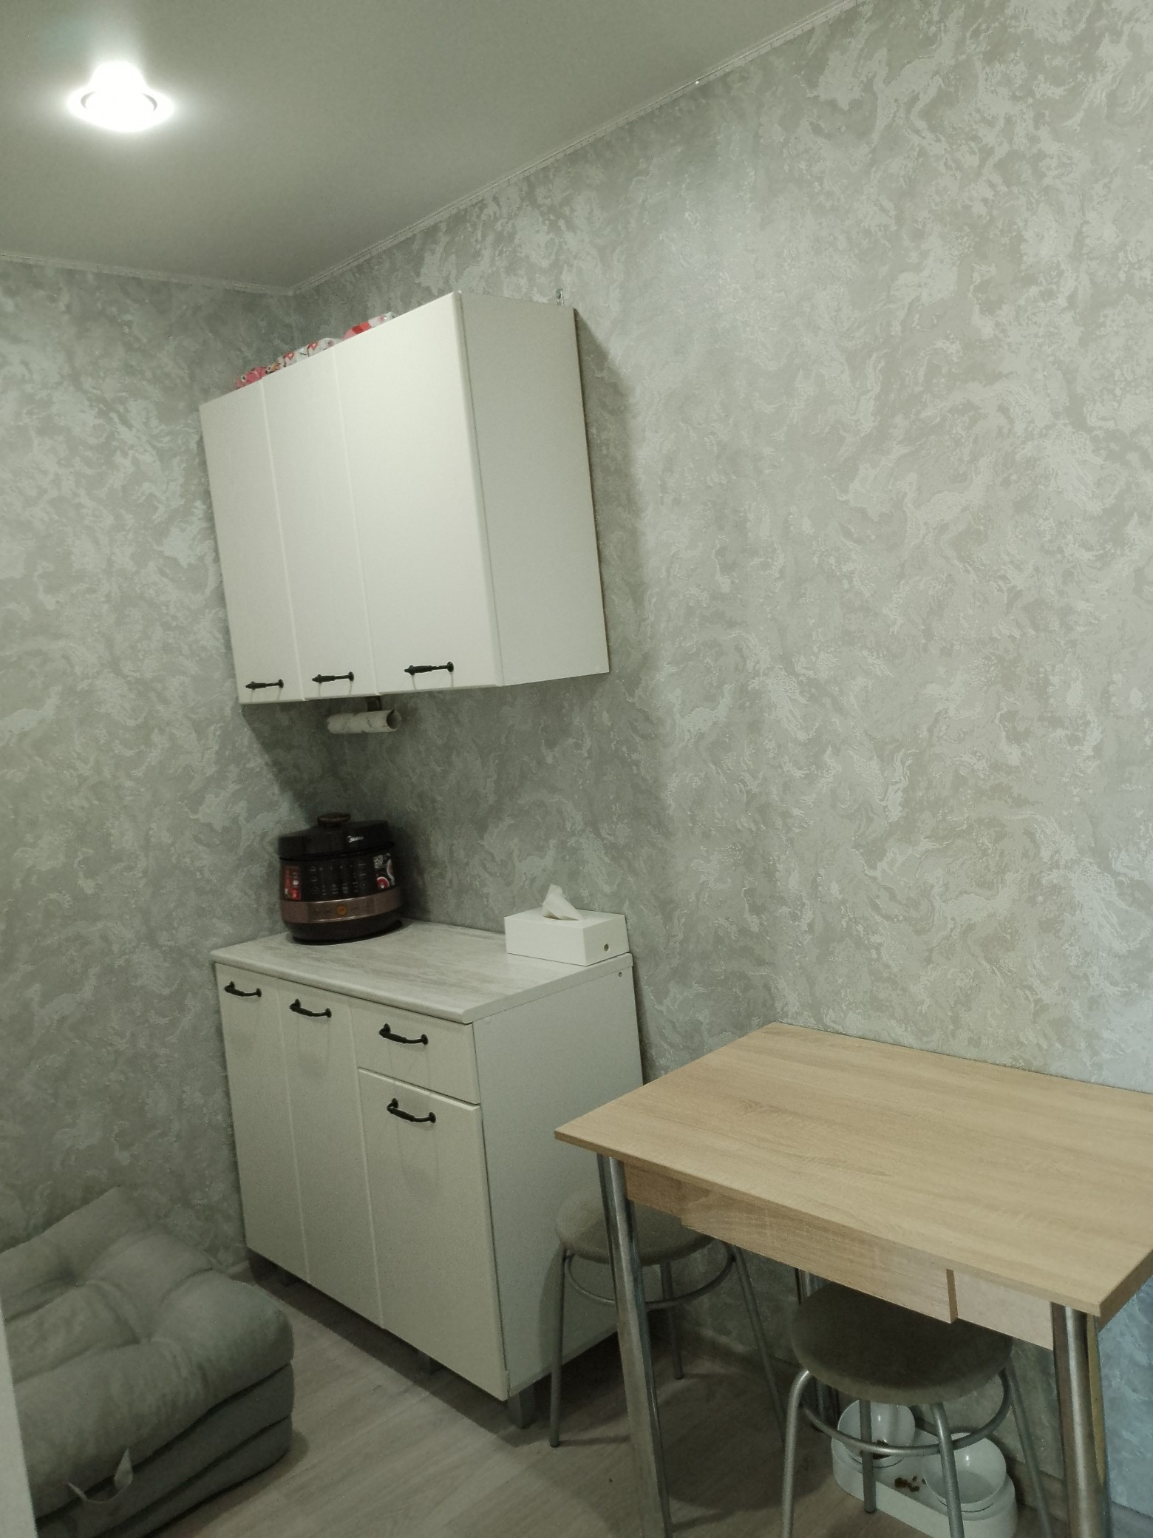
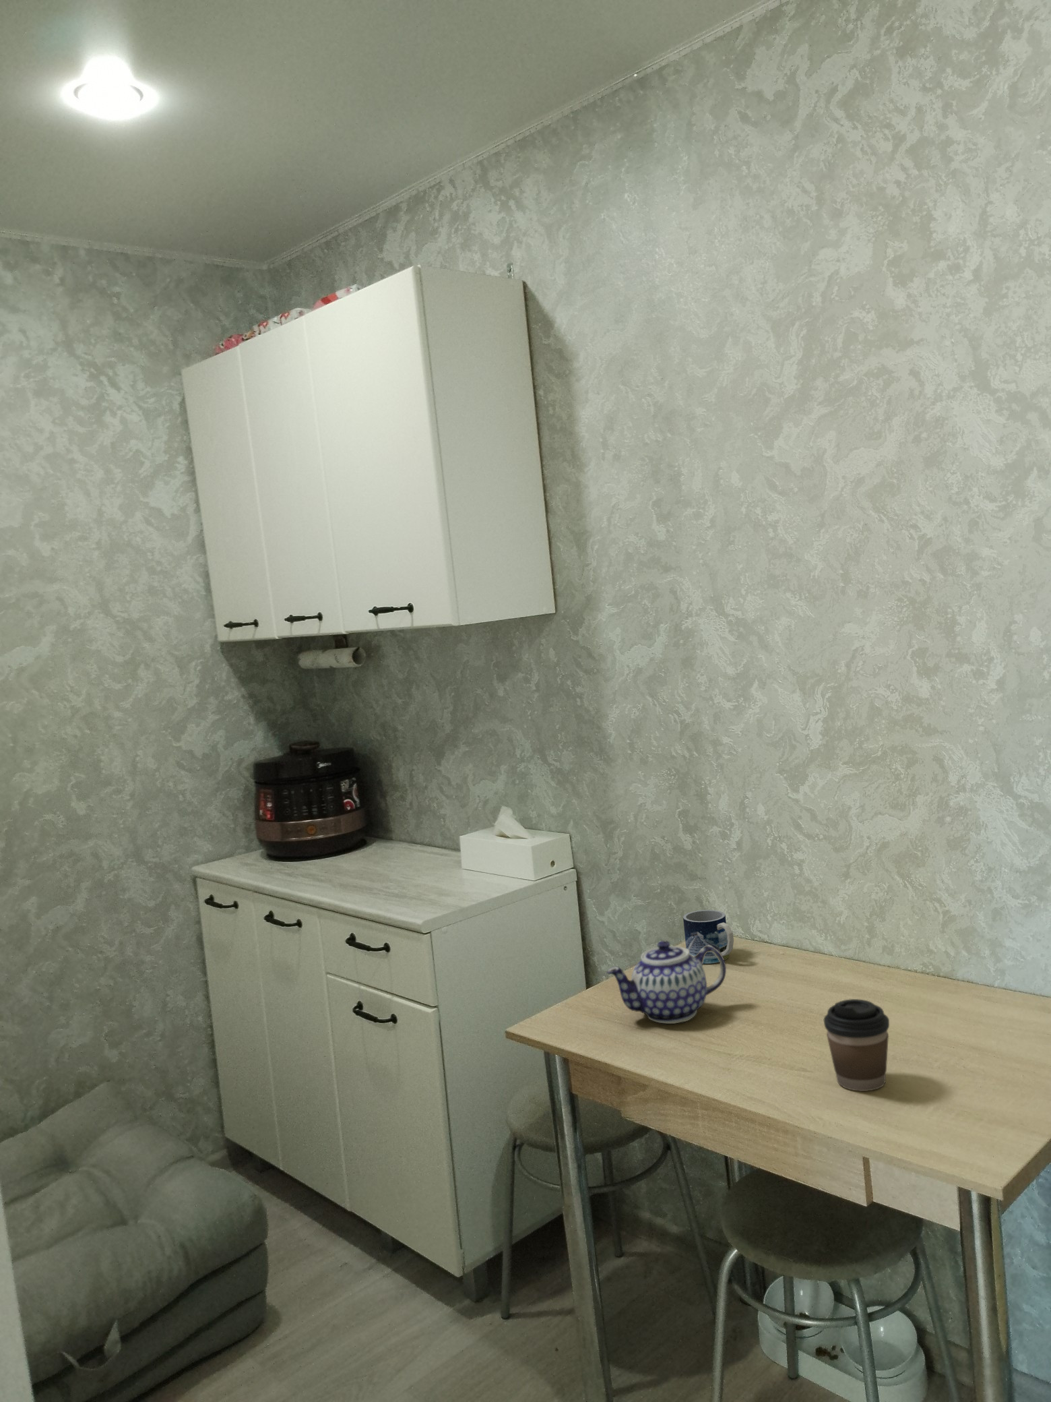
+ teapot [606,941,726,1024]
+ mug [682,910,734,965]
+ coffee cup [824,998,890,1092]
